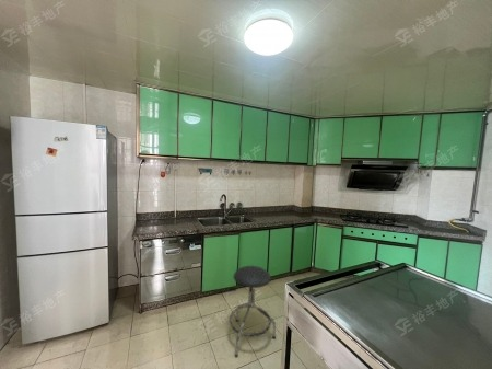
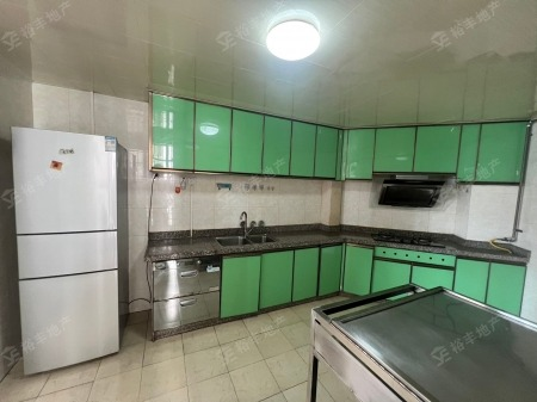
- stool [229,265,277,358]
